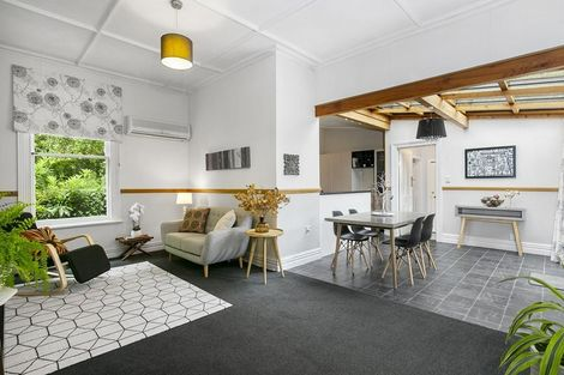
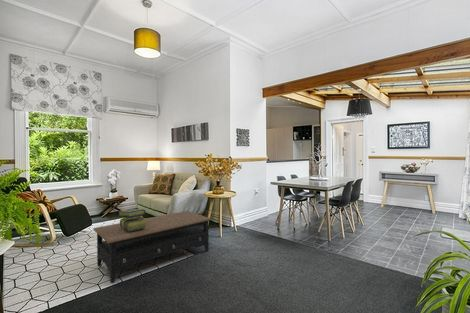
+ coffee table [92,210,213,284]
+ stack of books [117,208,147,232]
